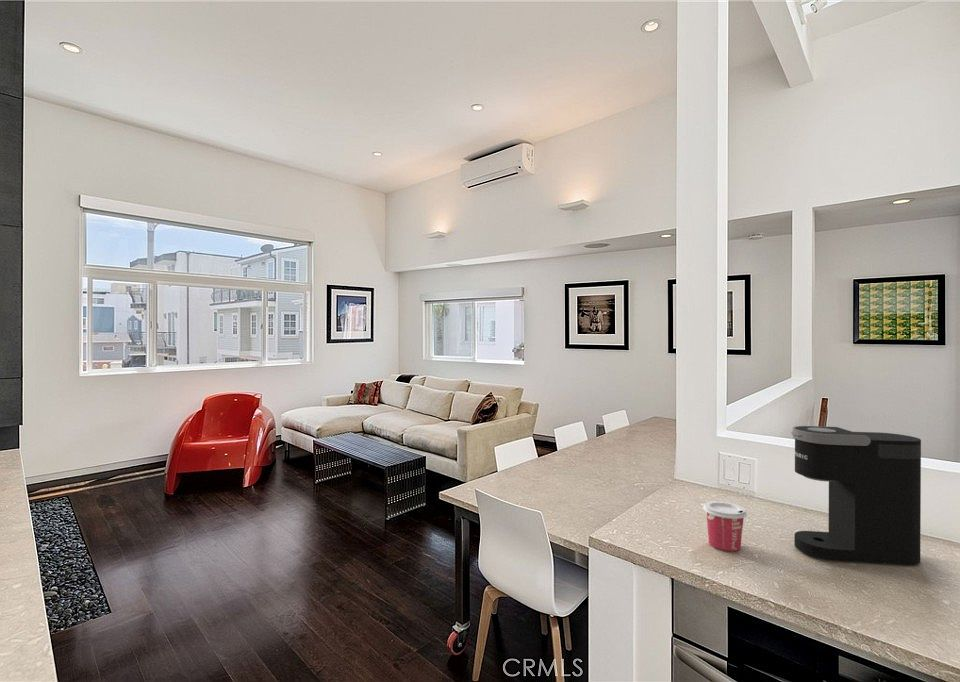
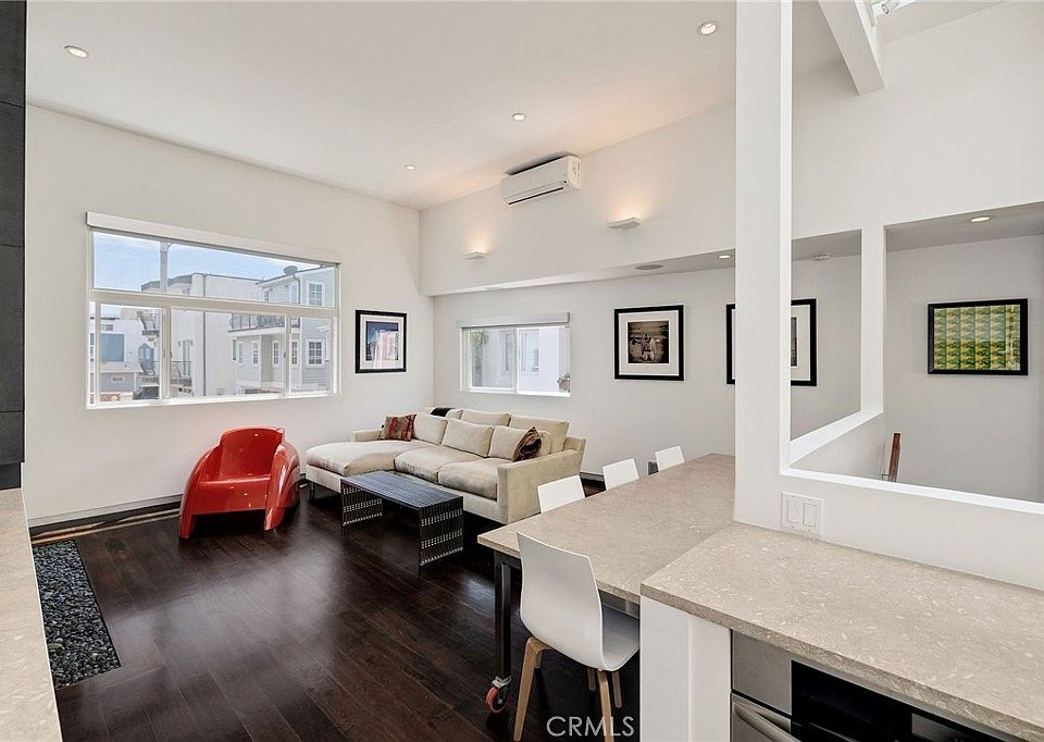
- cup [702,500,748,552]
- coffee maker [790,425,922,566]
